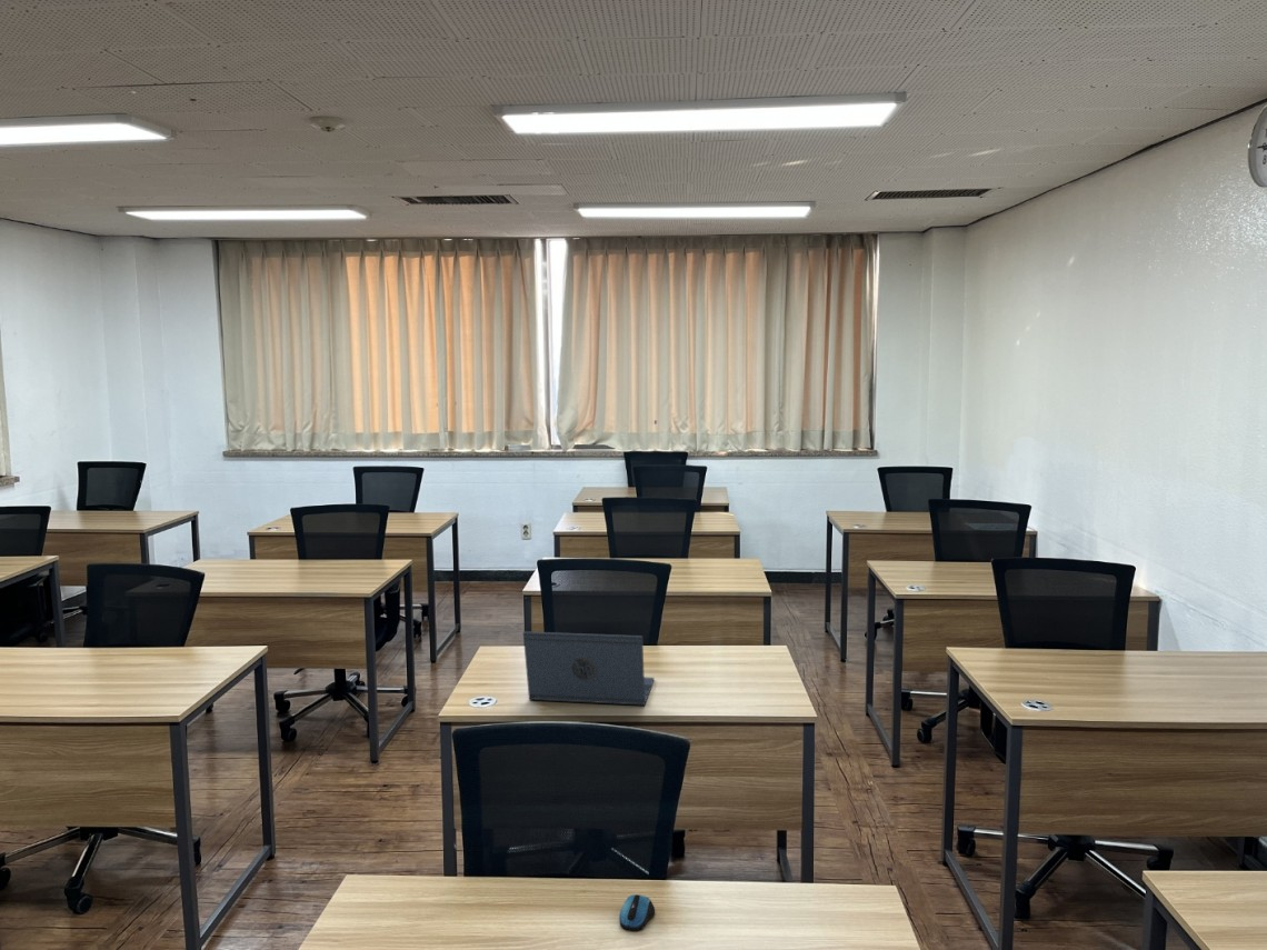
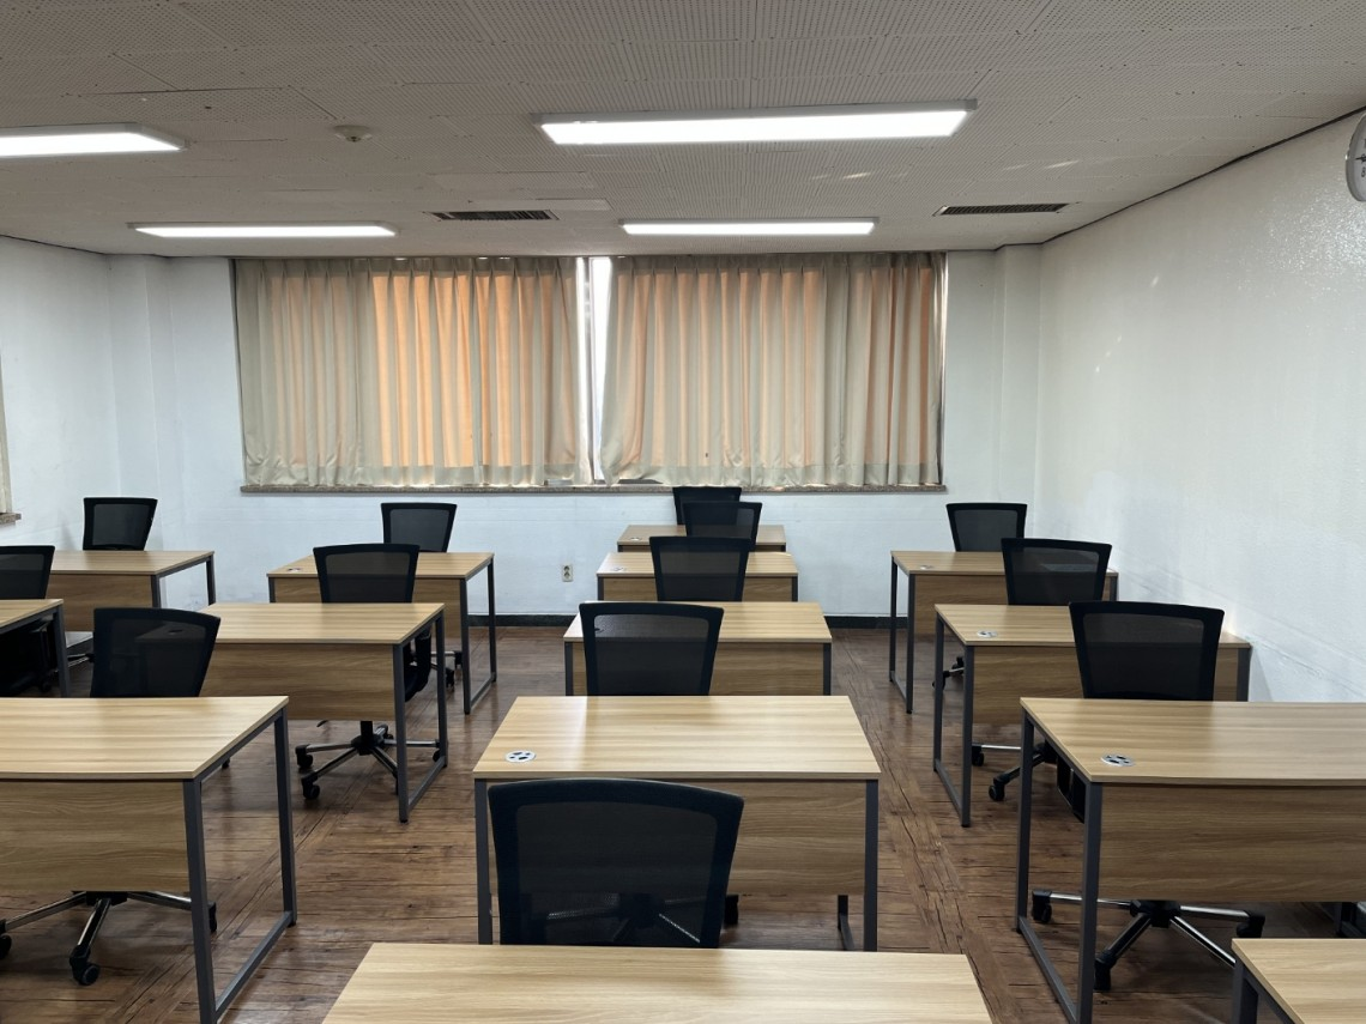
- laptop [522,630,655,706]
- computer mouse [618,893,656,931]
